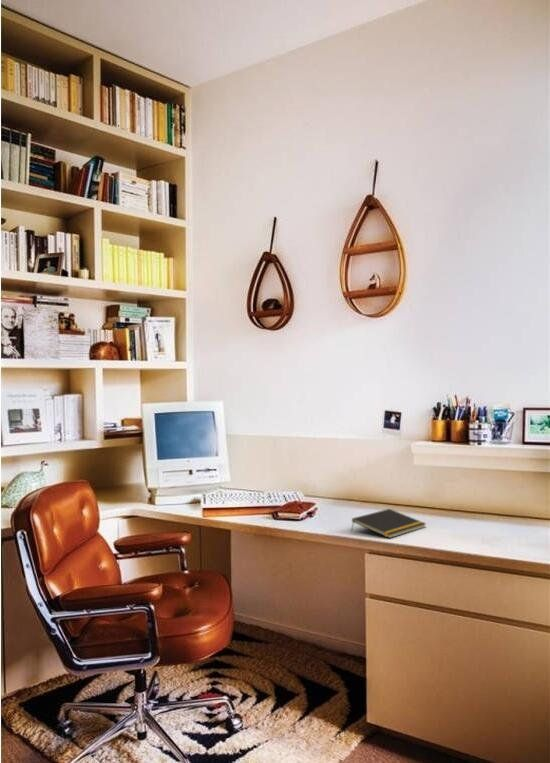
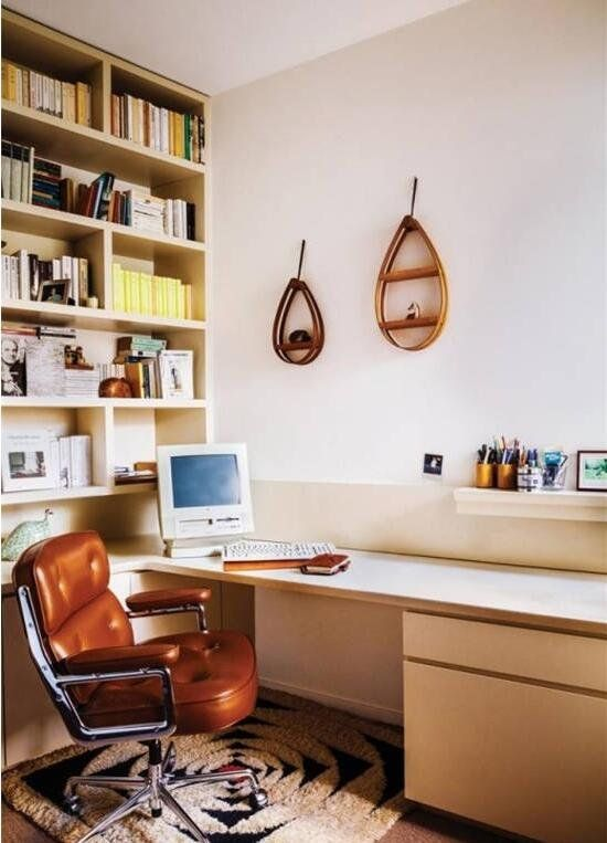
- notepad [350,508,427,539]
